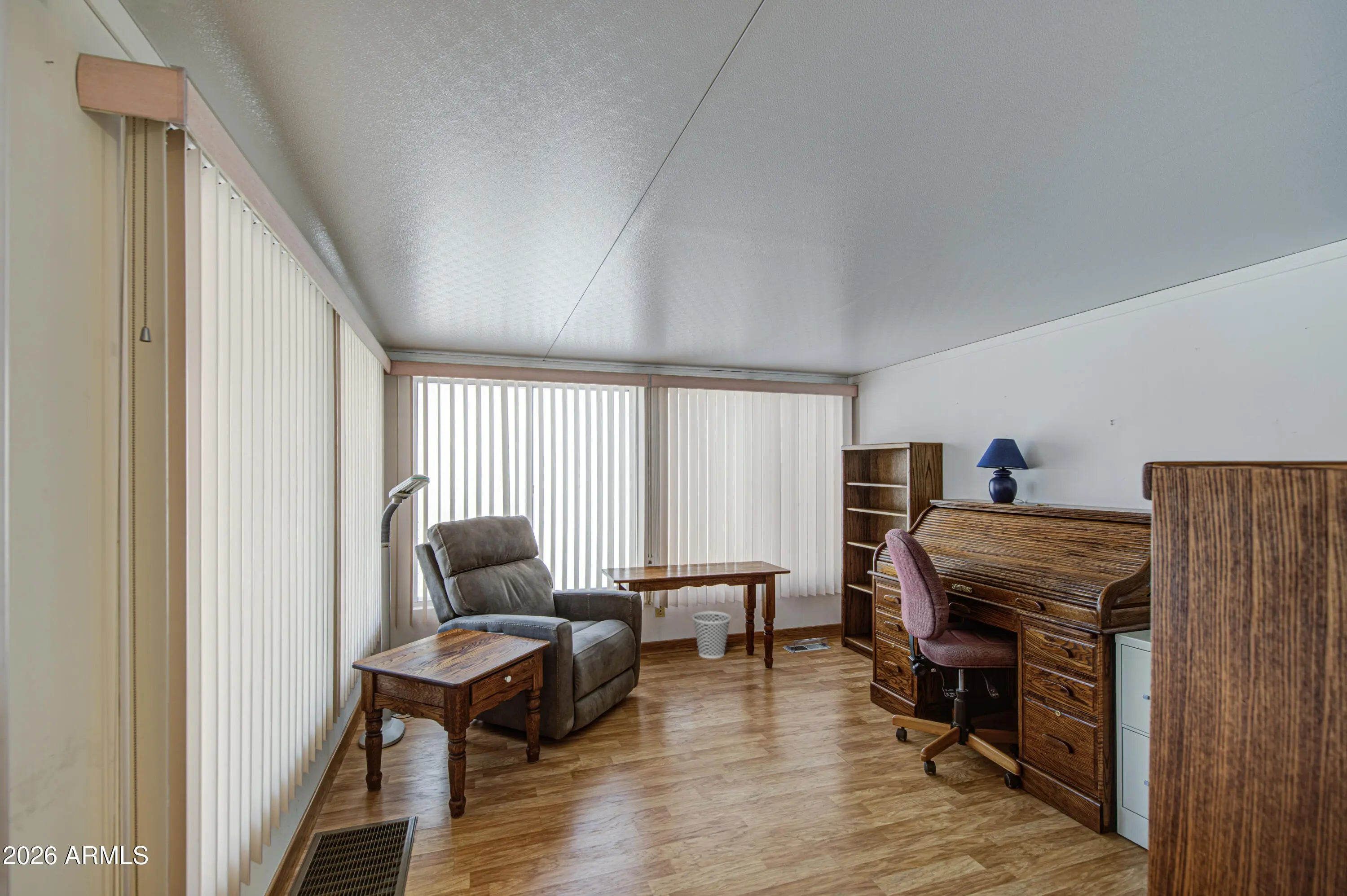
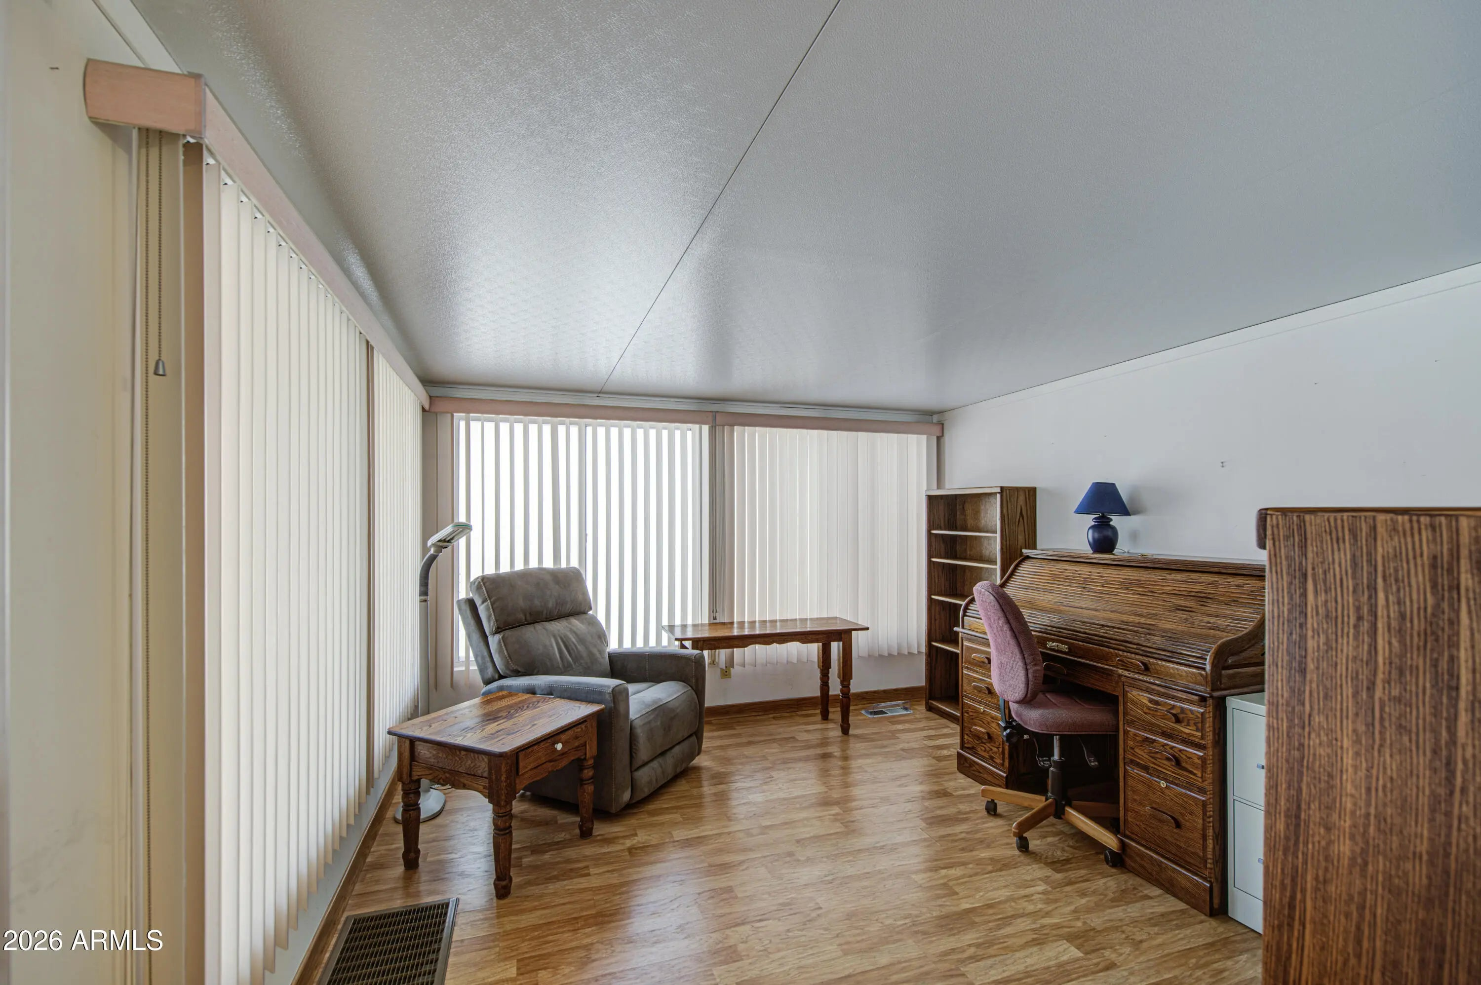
- wastebasket [692,611,731,659]
